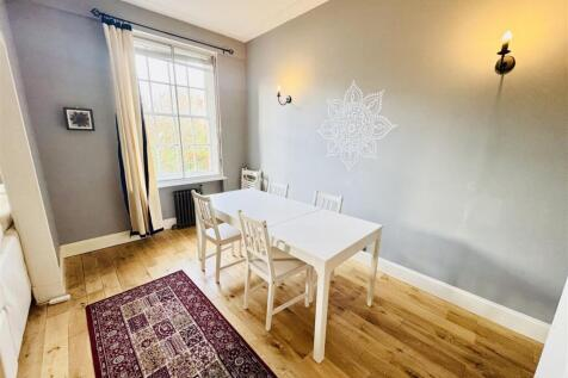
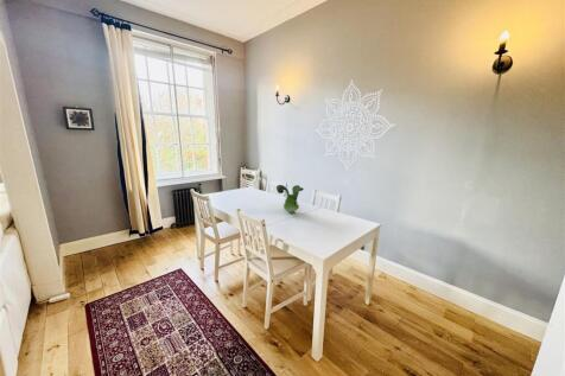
+ toy figurine [275,184,305,215]
